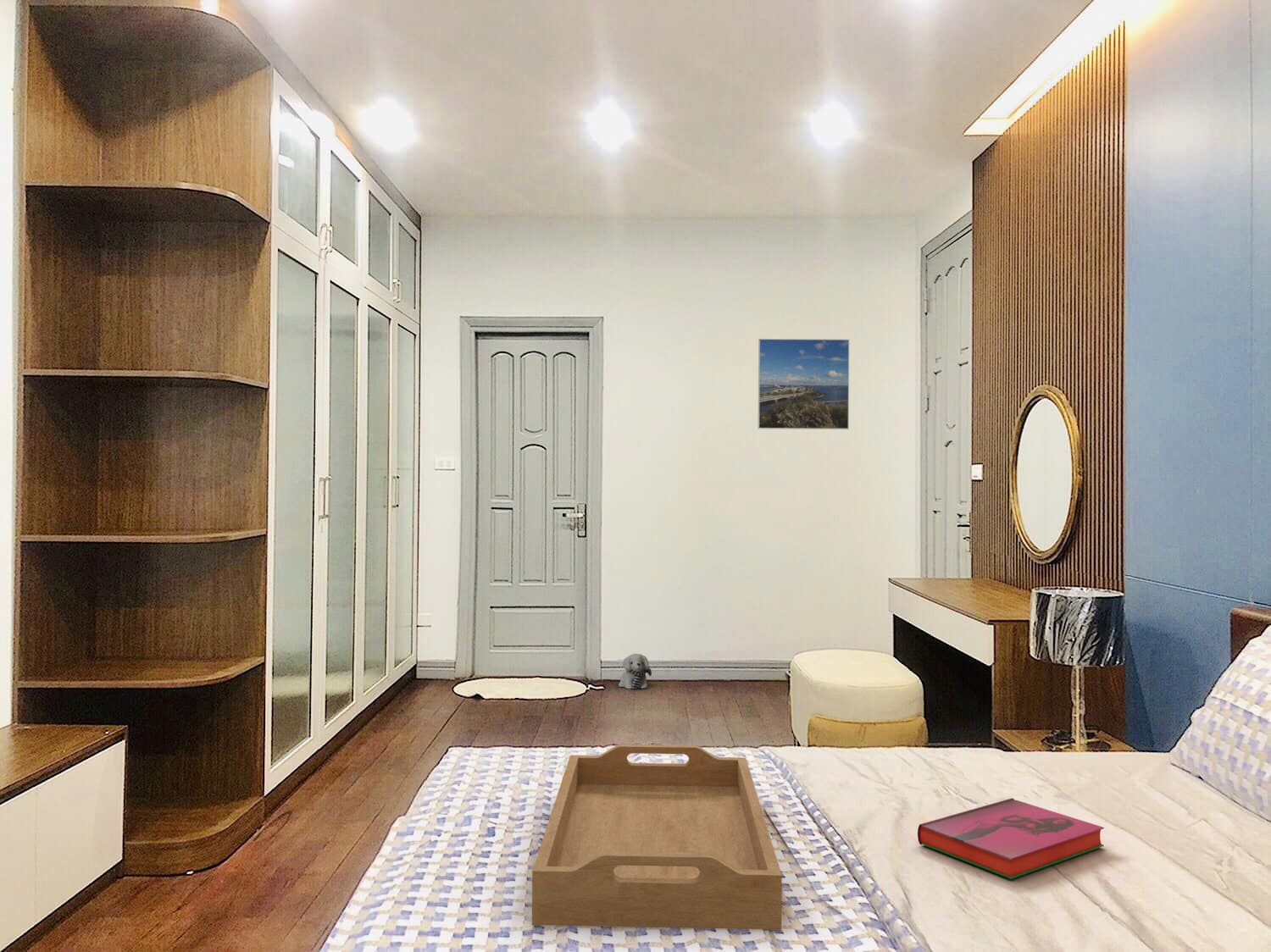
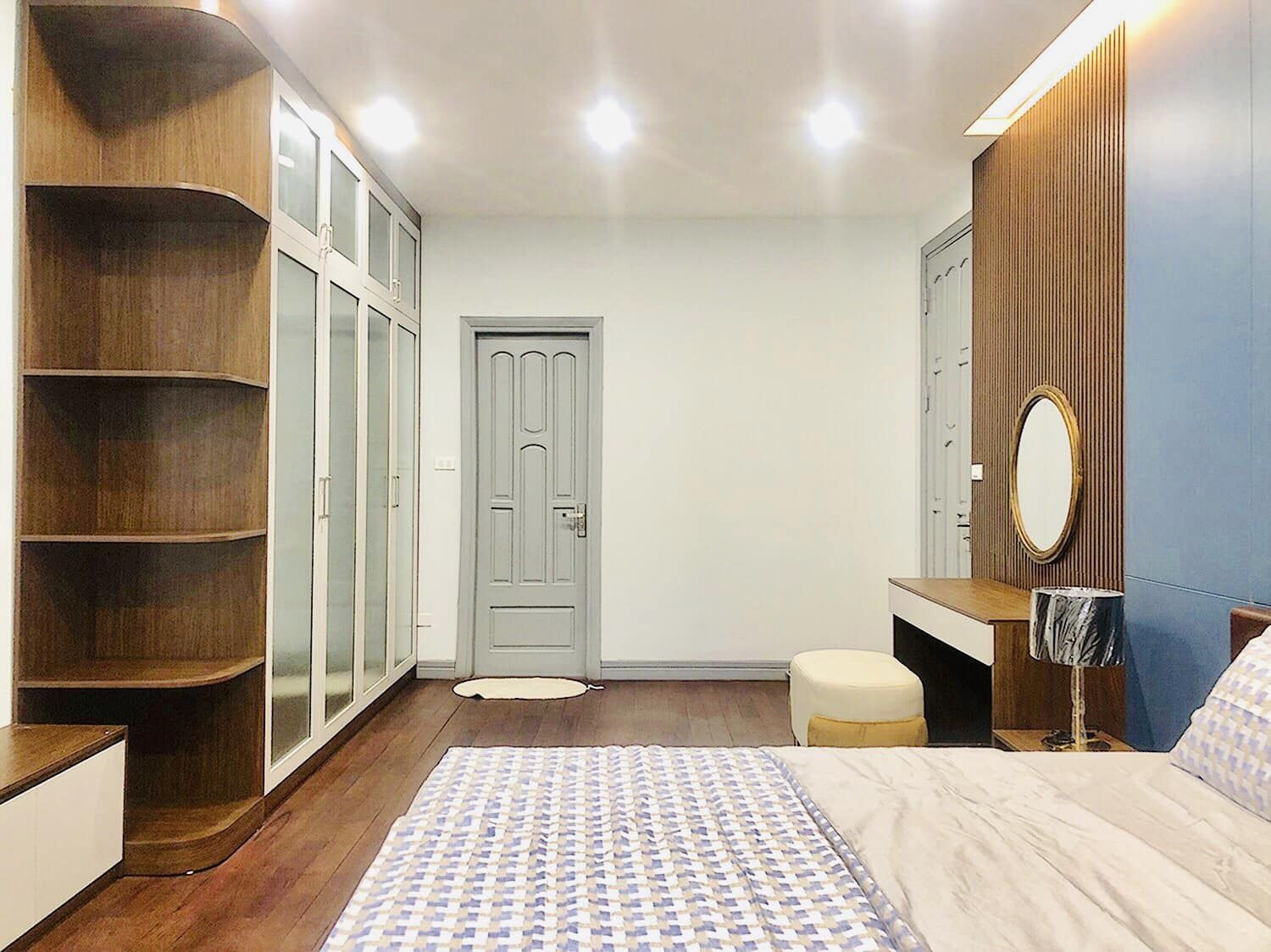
- plush toy [618,653,652,689]
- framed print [758,338,850,430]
- serving tray [531,744,783,931]
- hardback book [917,797,1105,880]
